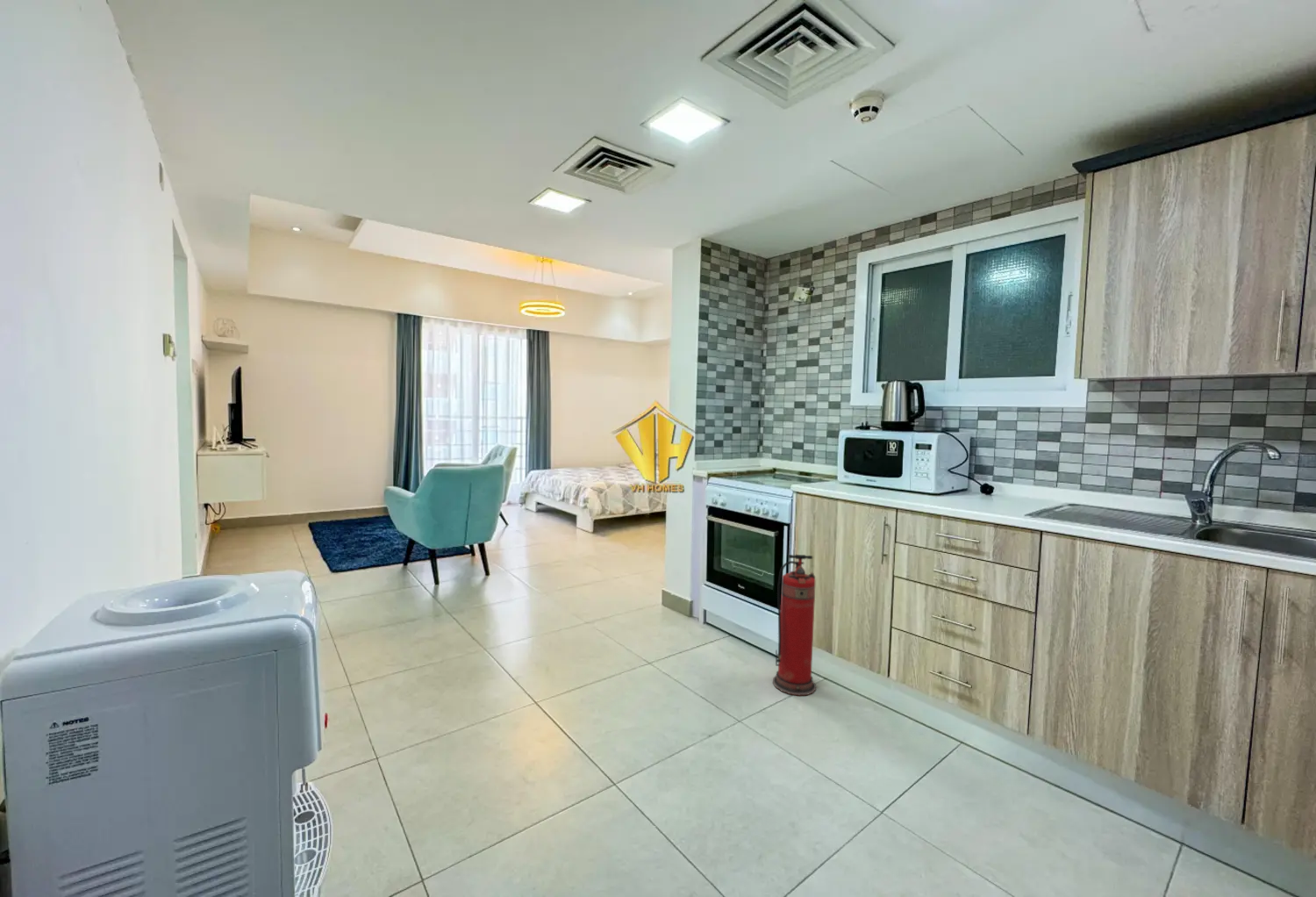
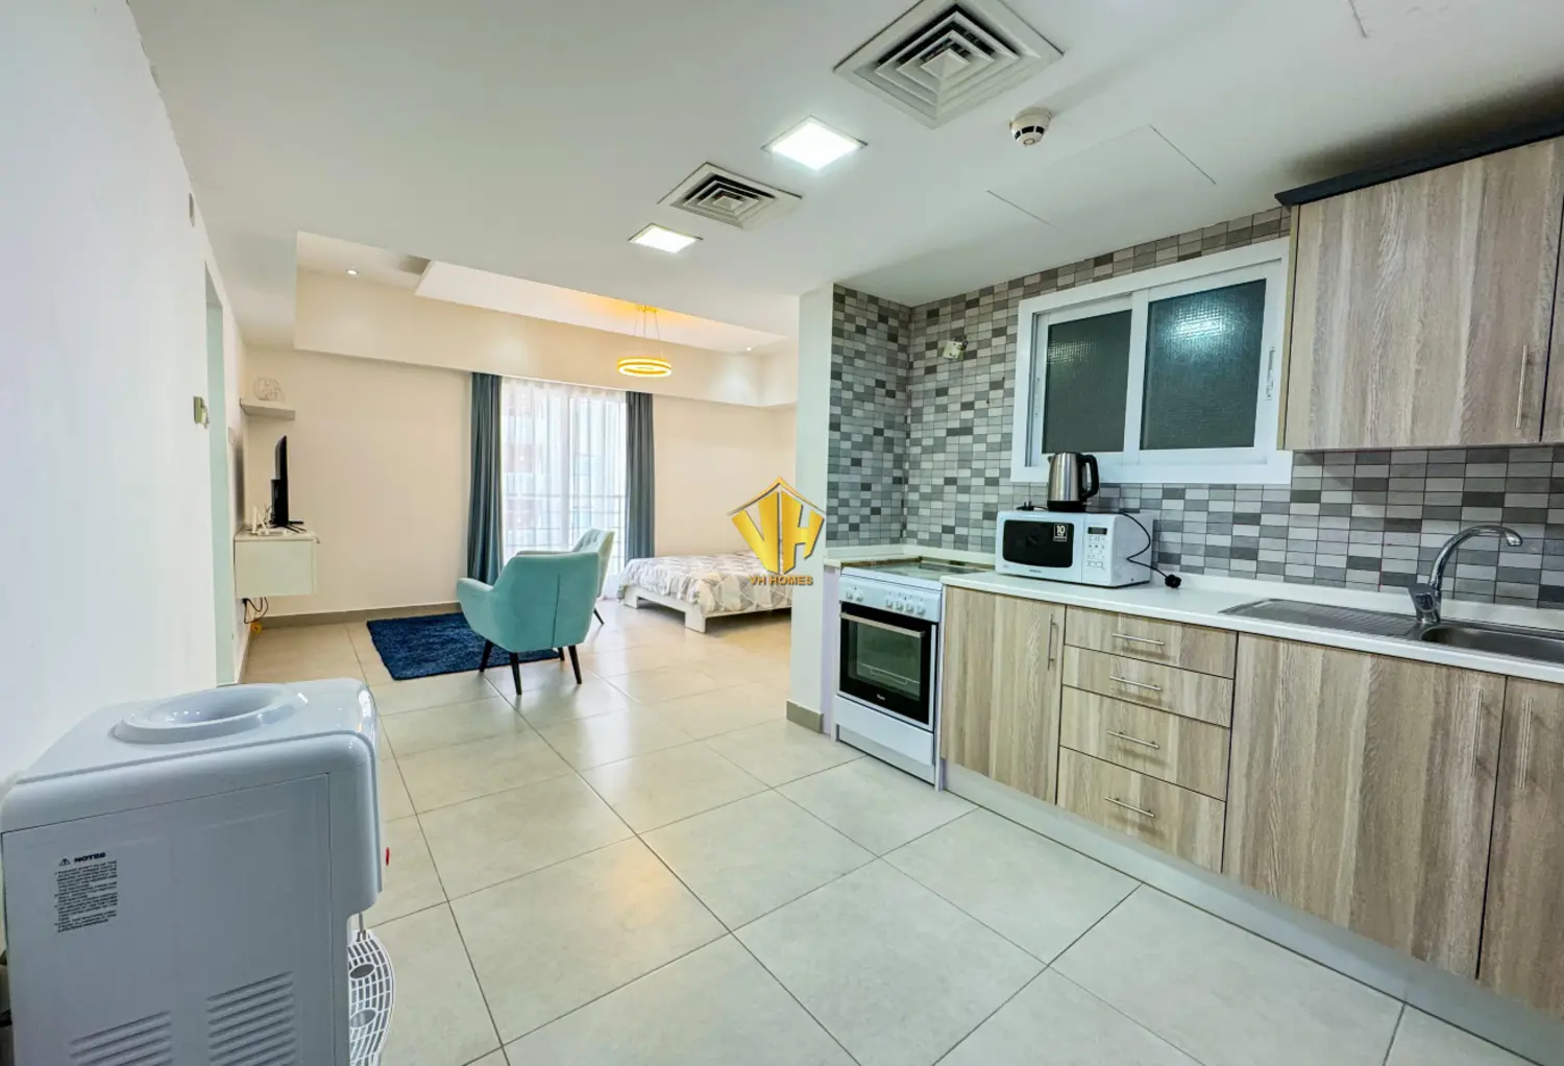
- fire extinguisher [772,554,817,697]
